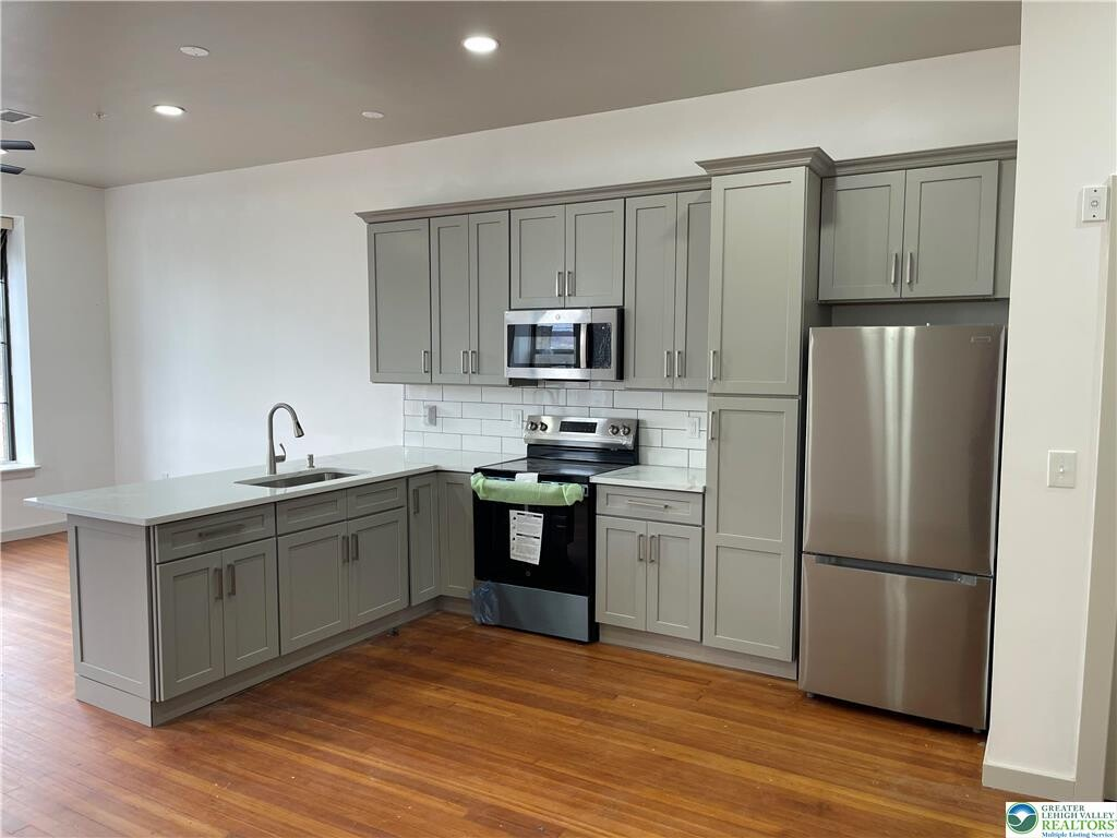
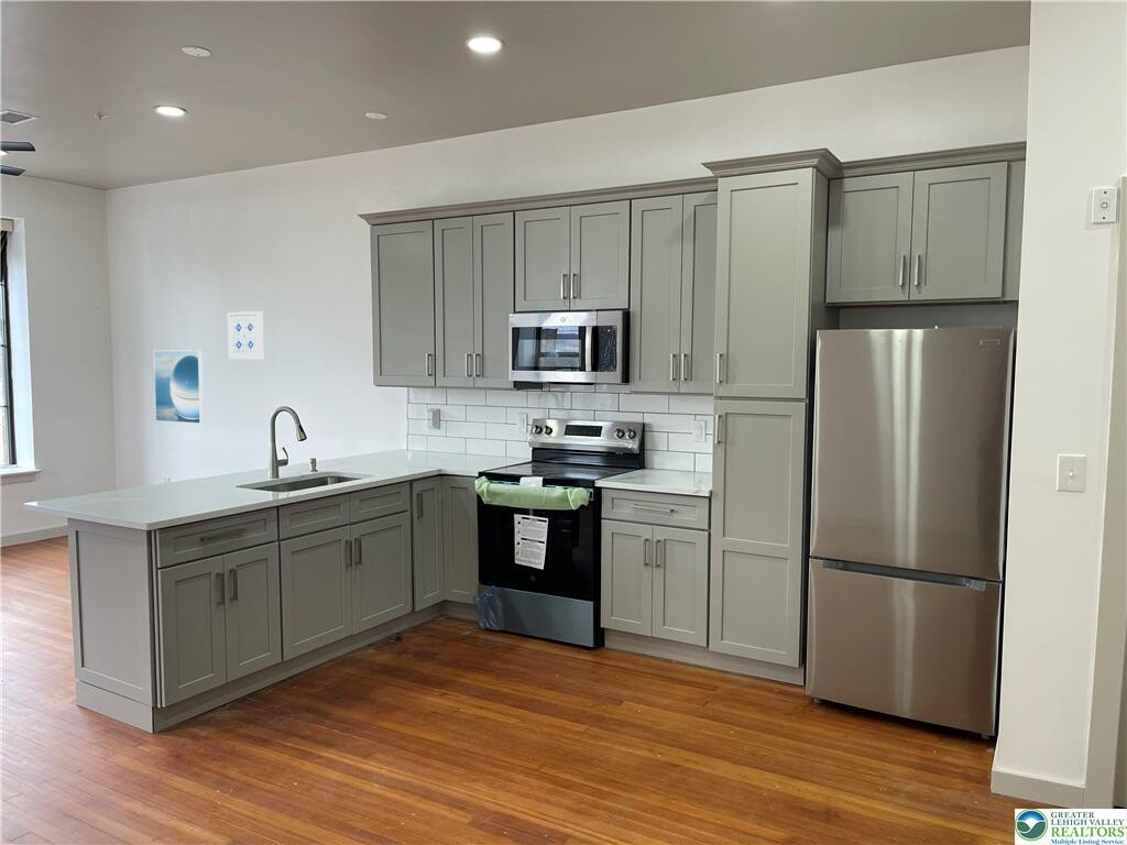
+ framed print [153,349,205,425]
+ wall art [227,310,264,361]
